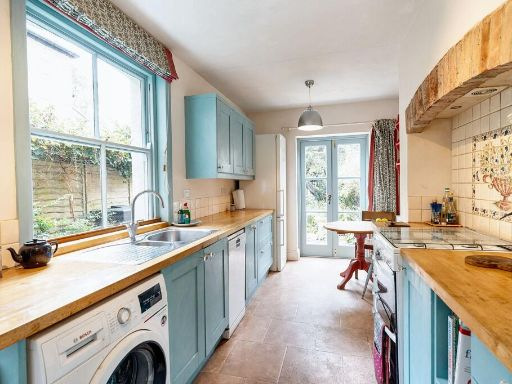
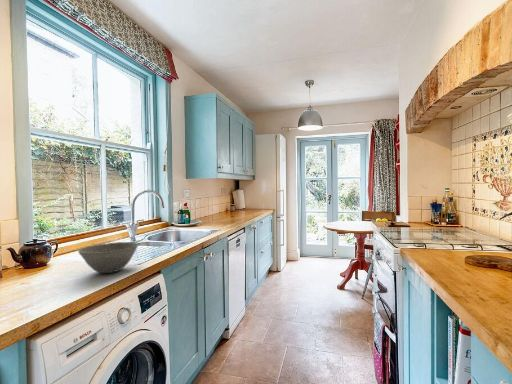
+ bowl [77,241,139,274]
